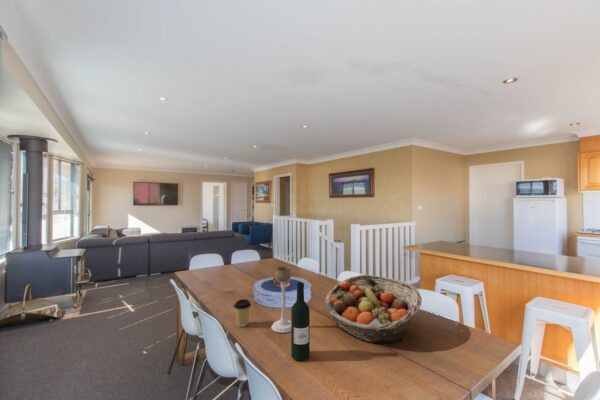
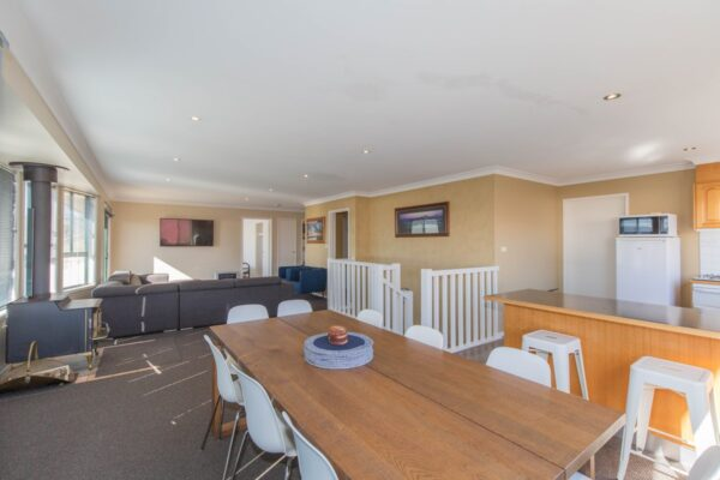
- wine bottle [290,281,311,362]
- fruit basket [324,274,423,344]
- candle holder [270,266,292,334]
- coffee cup [233,298,252,328]
